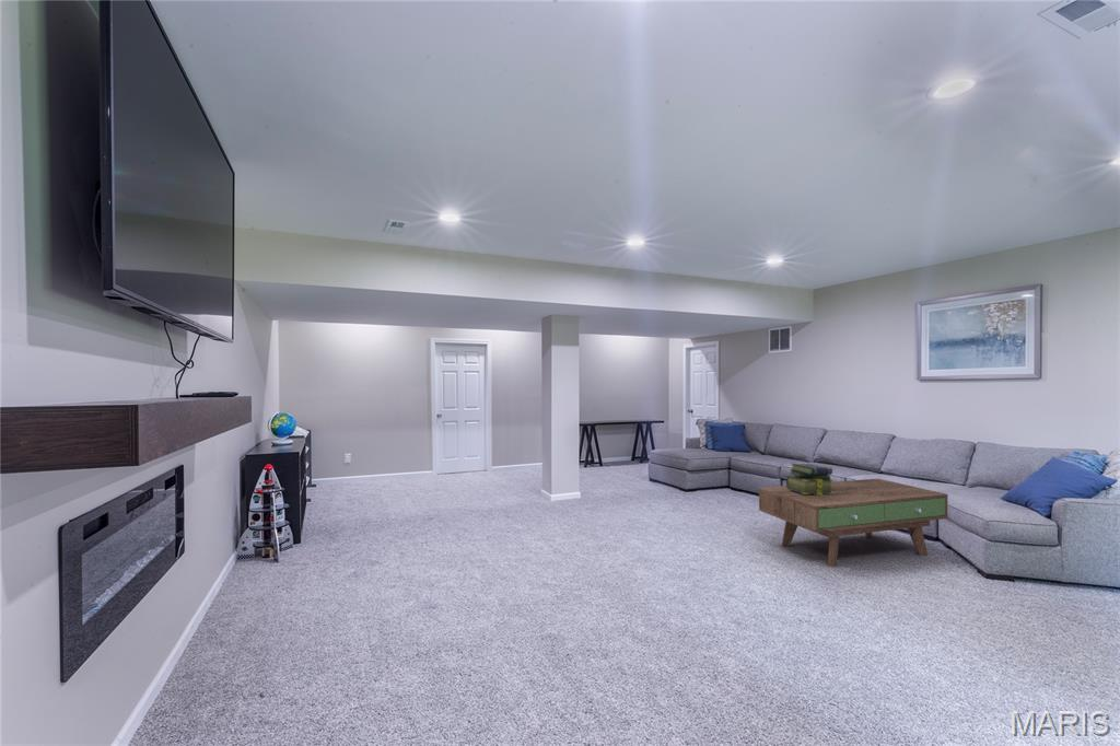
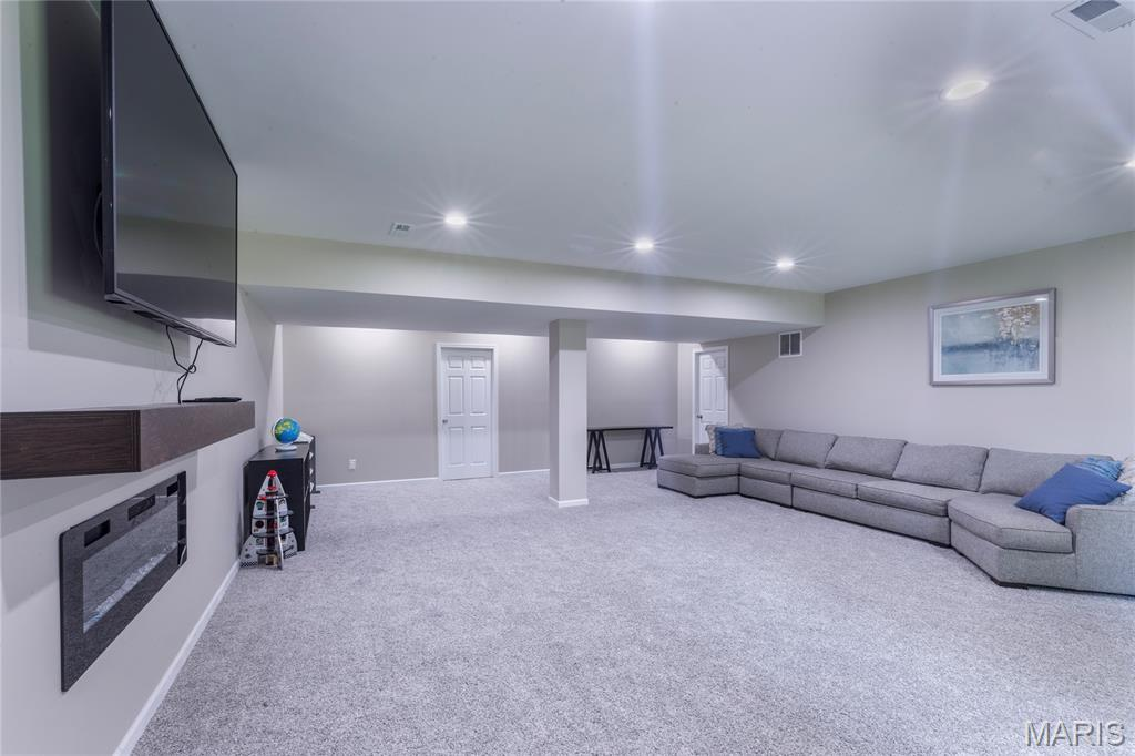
- stack of books [785,463,835,494]
- coffee table [758,478,949,568]
